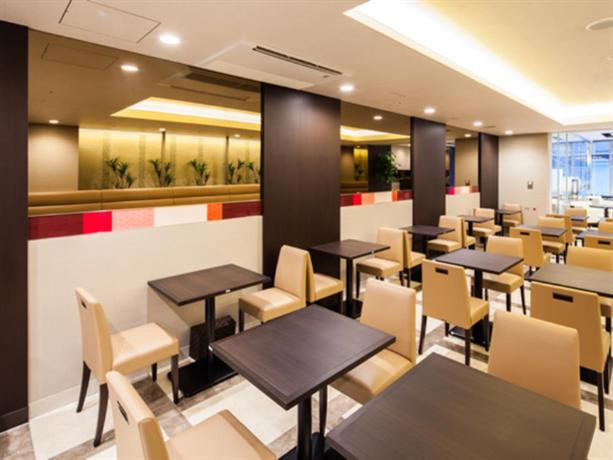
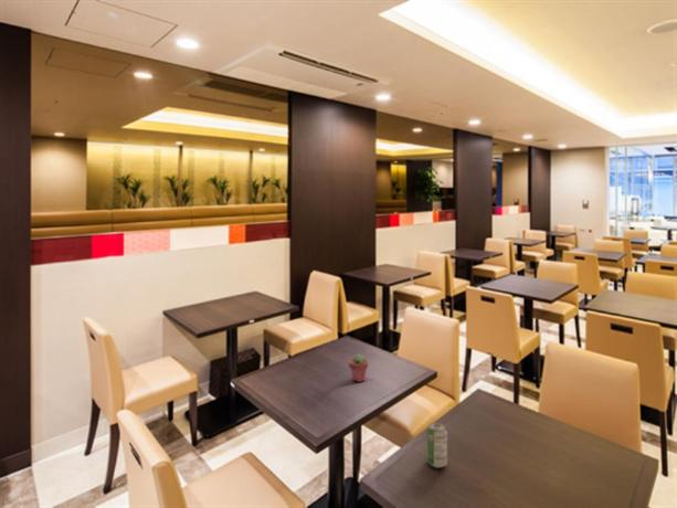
+ beverage can [425,422,448,469]
+ potted succulent [347,353,369,383]
